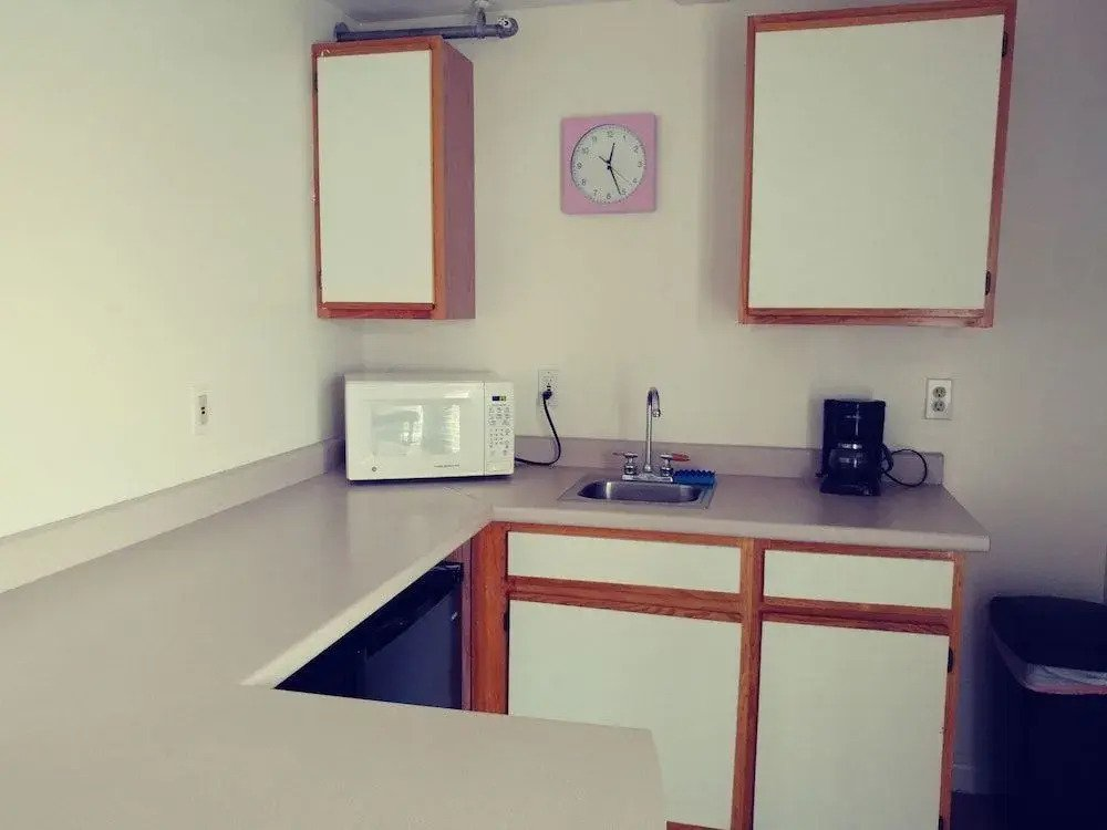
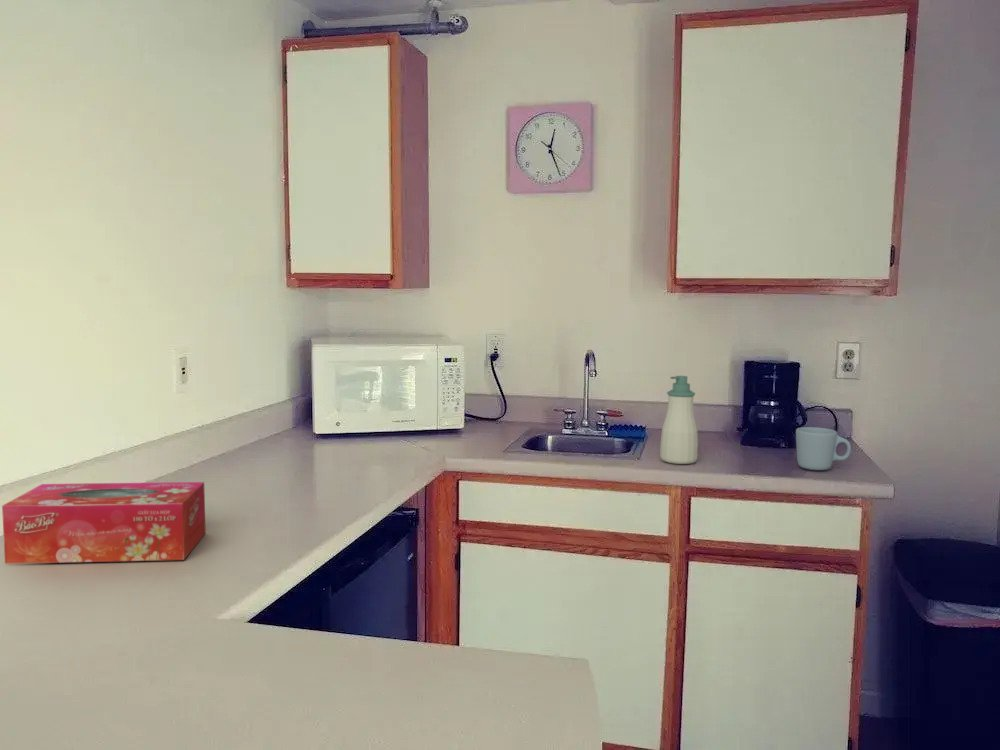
+ soap bottle [659,375,699,465]
+ tissue box [1,481,207,565]
+ mug [795,426,852,471]
